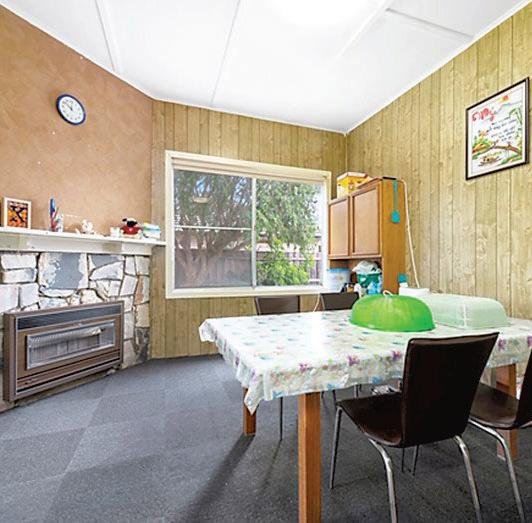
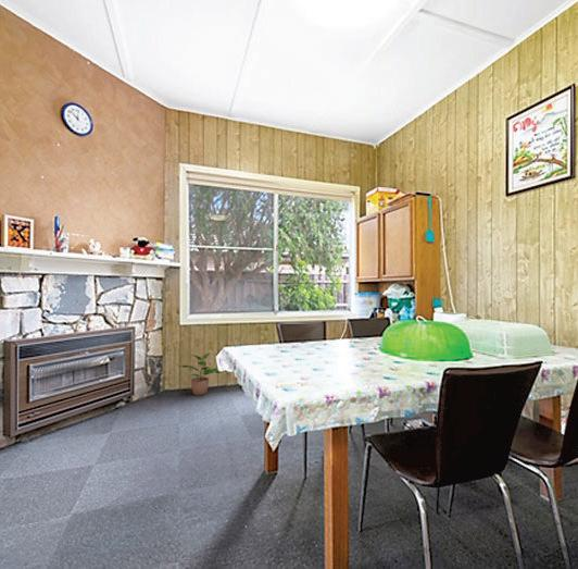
+ potted plant [179,352,222,396]
